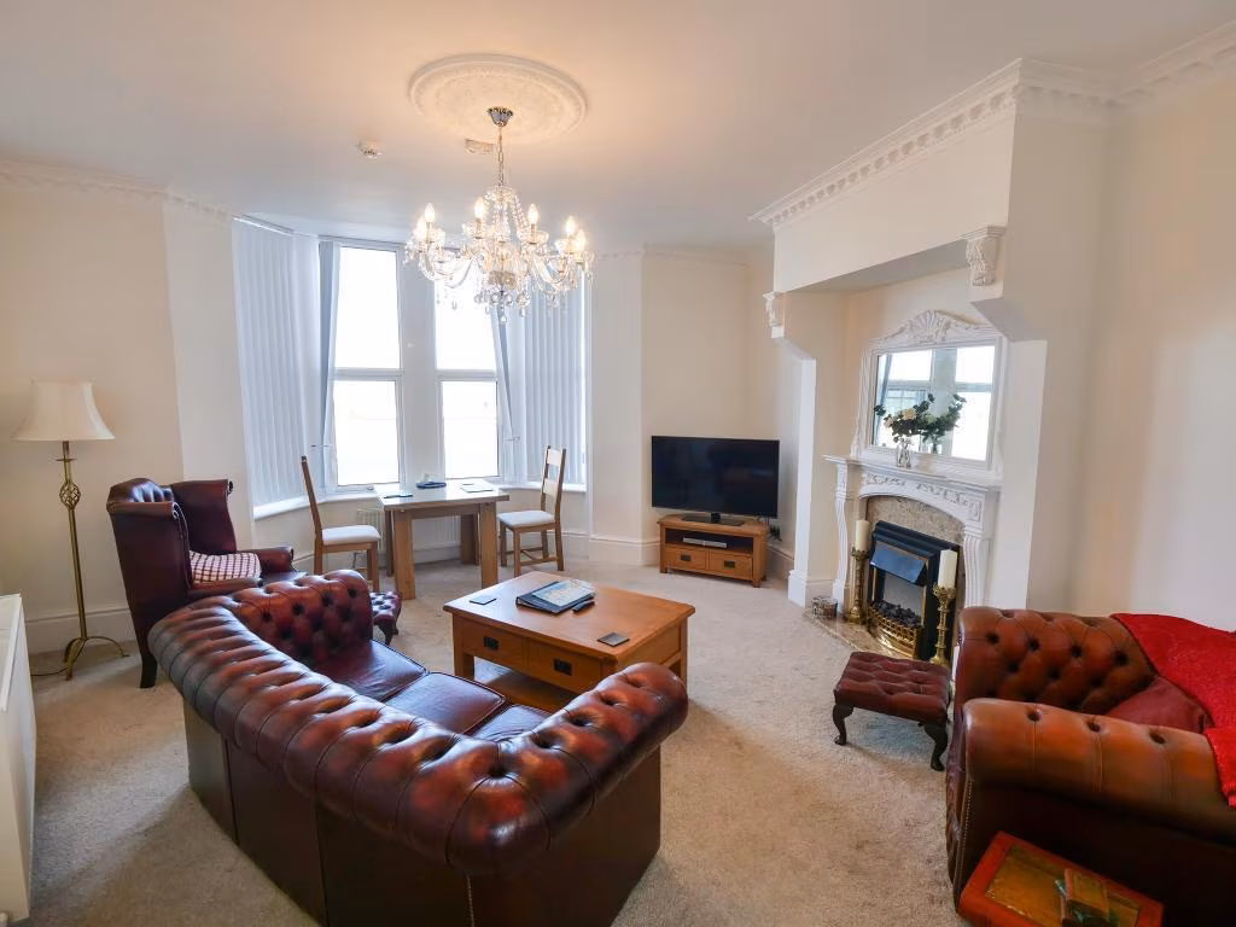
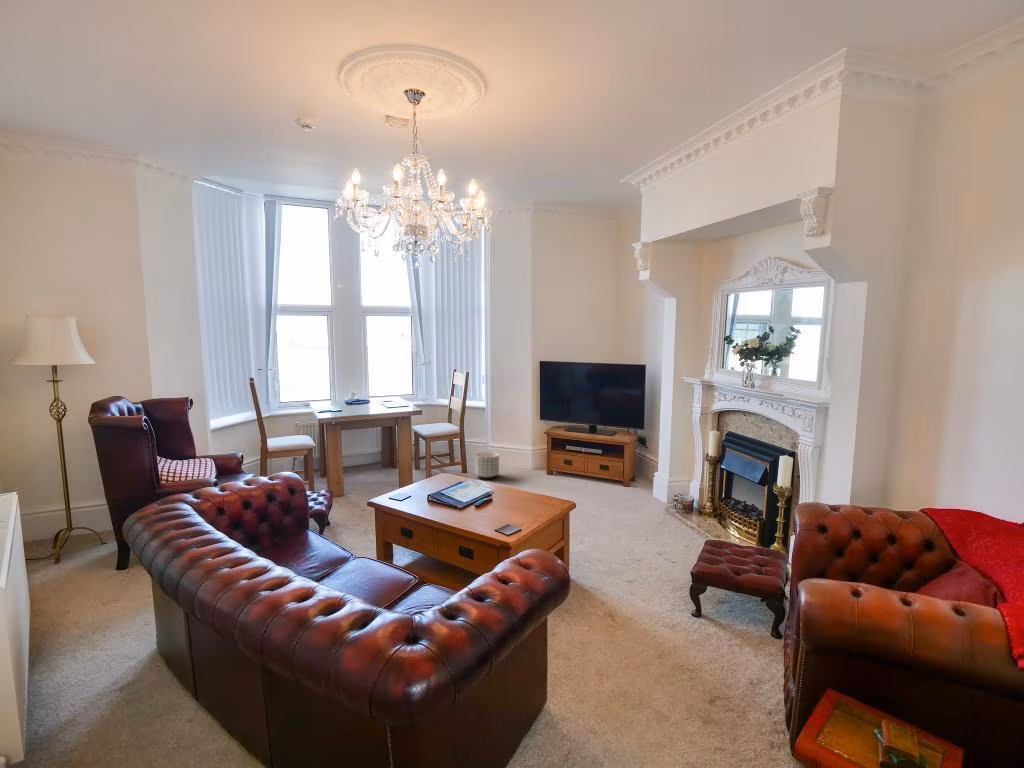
+ planter [474,451,500,479]
